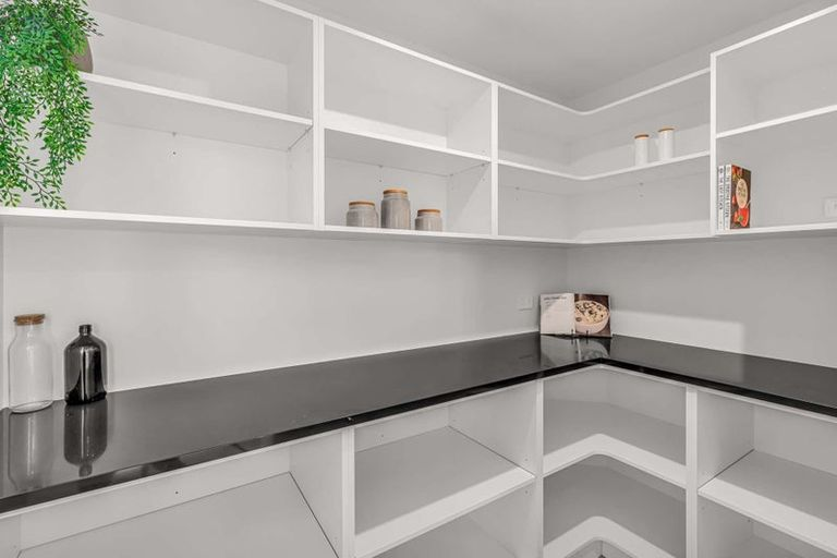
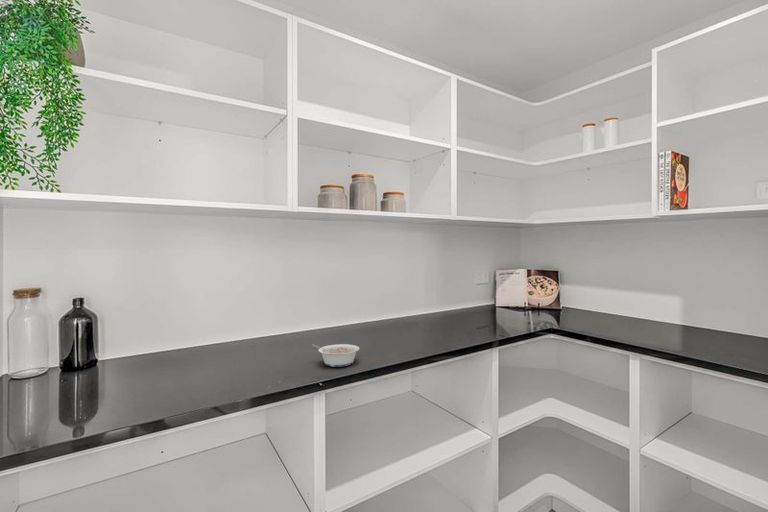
+ legume [311,343,360,368]
